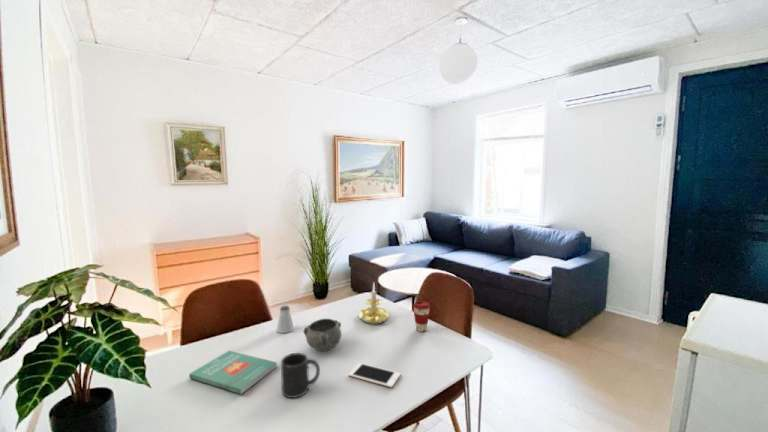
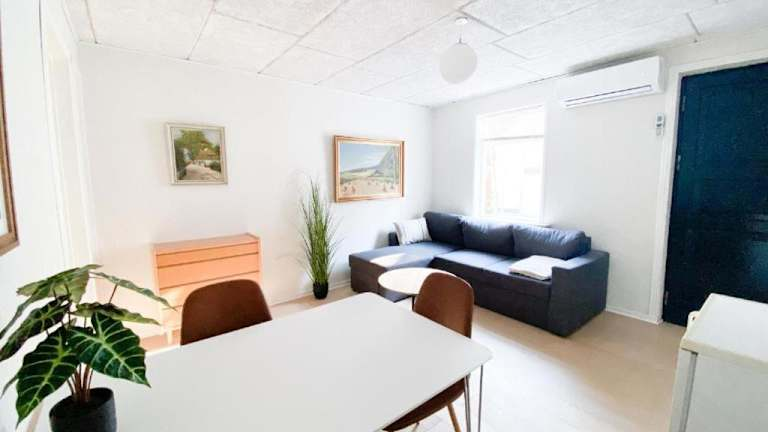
- book [188,350,278,395]
- candle holder [358,281,390,325]
- decorative bowl [303,318,342,352]
- saltshaker [276,305,295,334]
- coffee cup [412,300,431,333]
- mug [280,352,321,399]
- cell phone [348,362,401,388]
